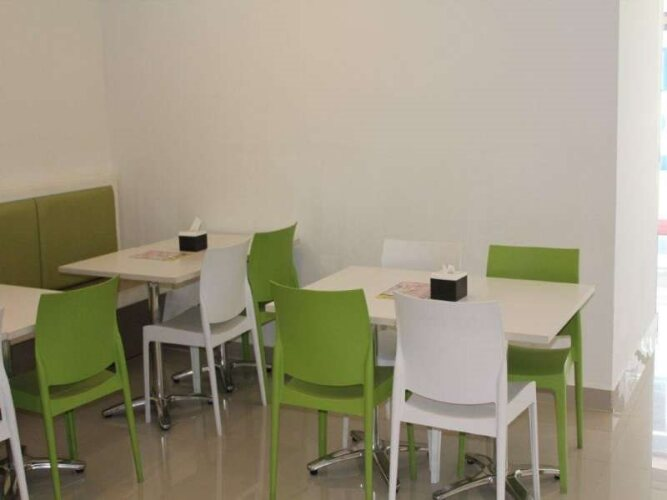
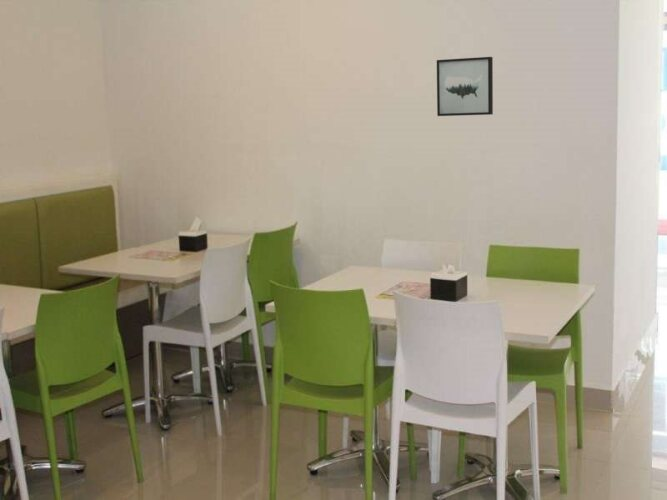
+ wall art [436,56,494,117]
